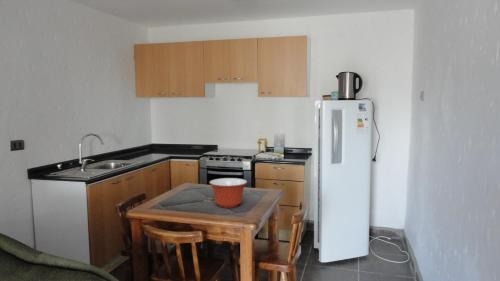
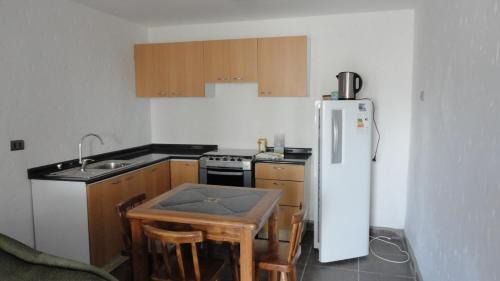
- mixing bowl [208,177,248,209]
